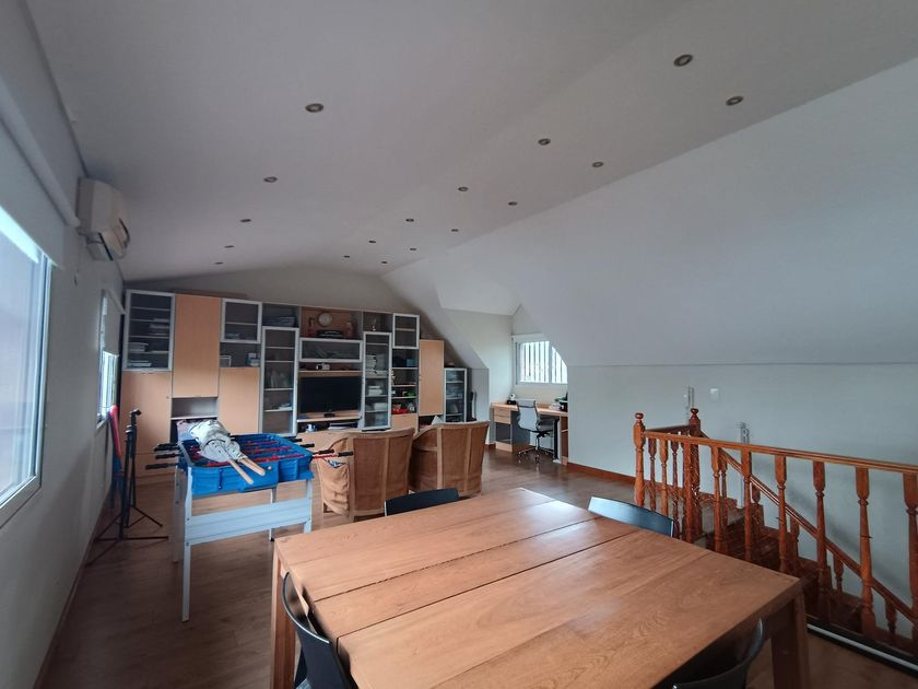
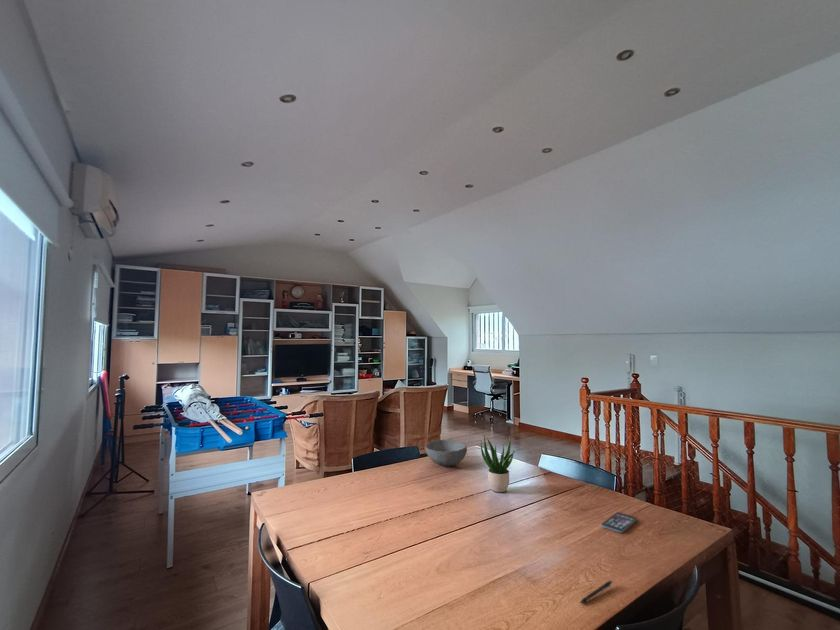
+ smartphone [601,511,638,534]
+ pen [579,579,613,604]
+ potted plant [480,434,517,493]
+ bowl [424,439,468,467]
